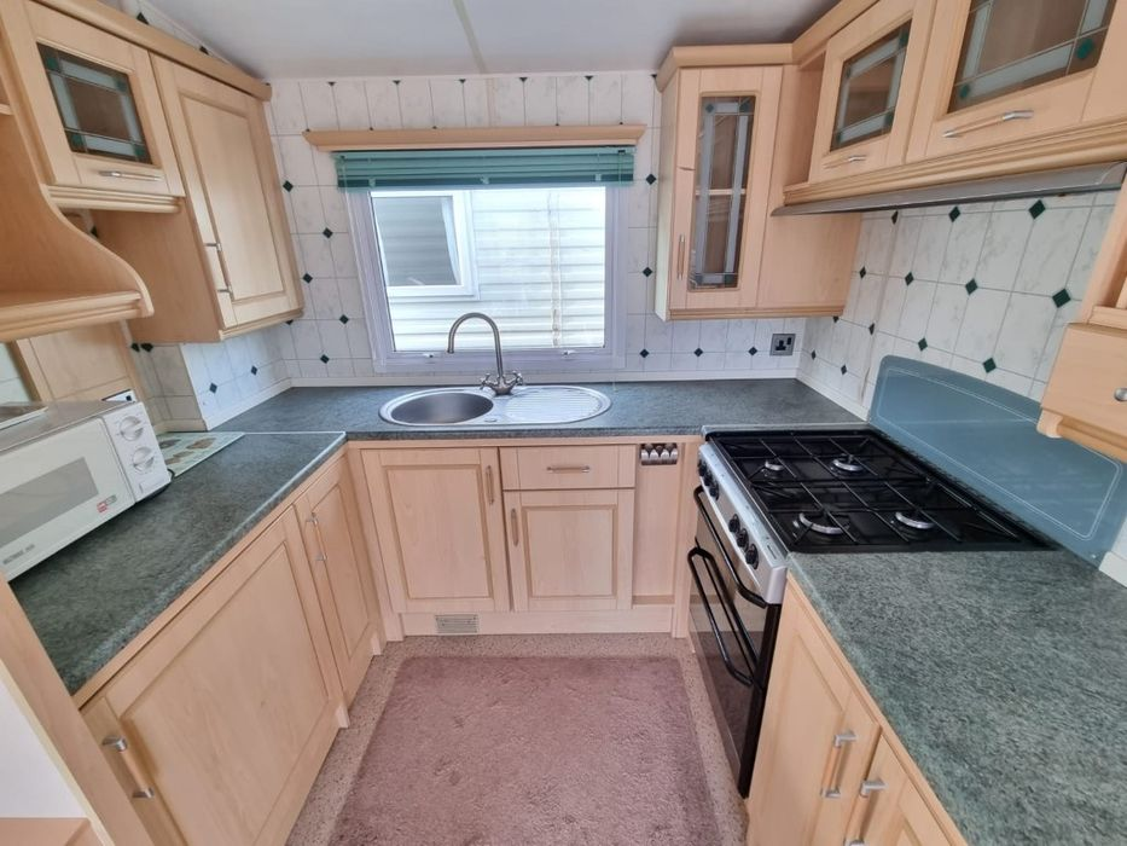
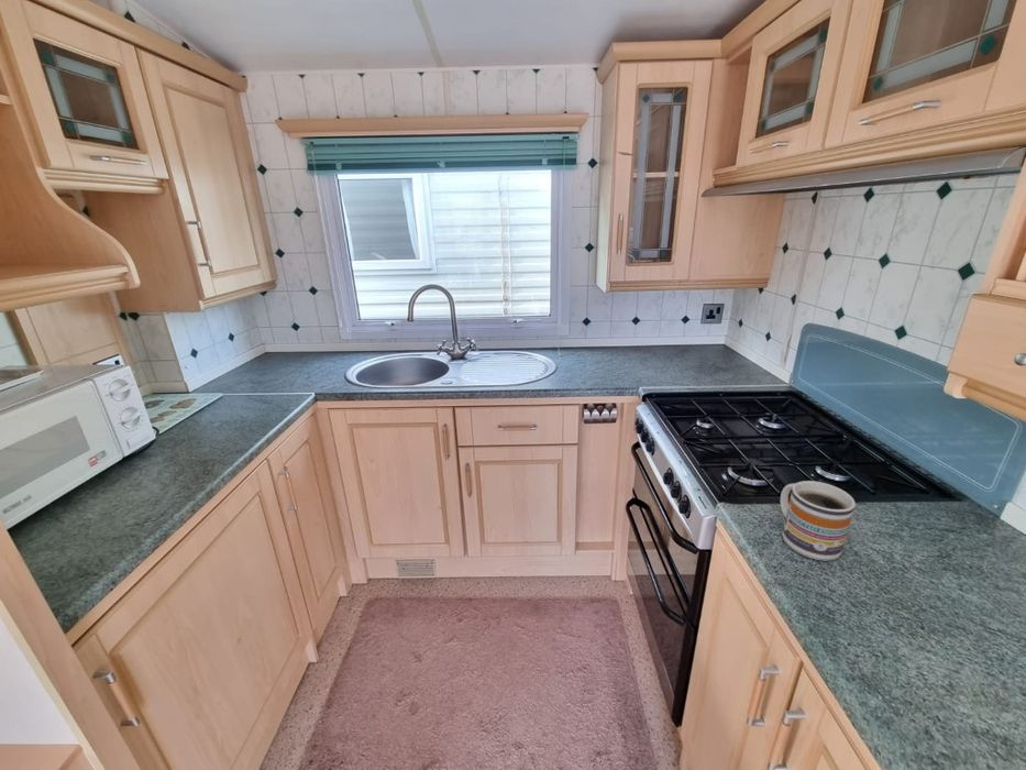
+ mug [780,480,857,562]
